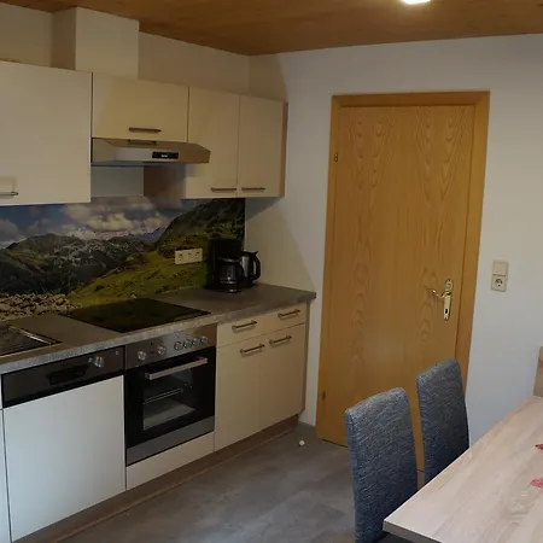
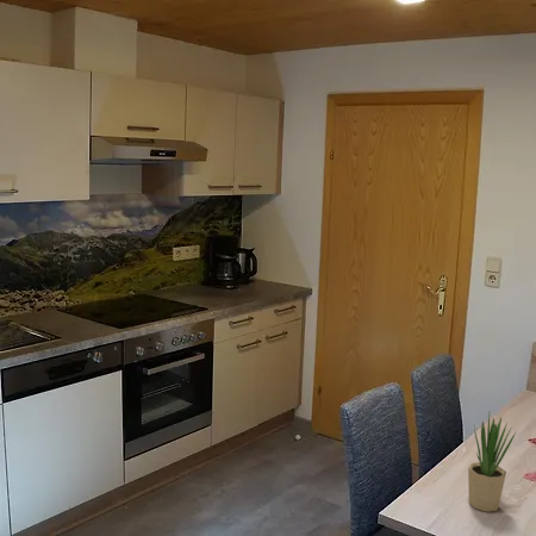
+ potted plant [467,412,517,513]
